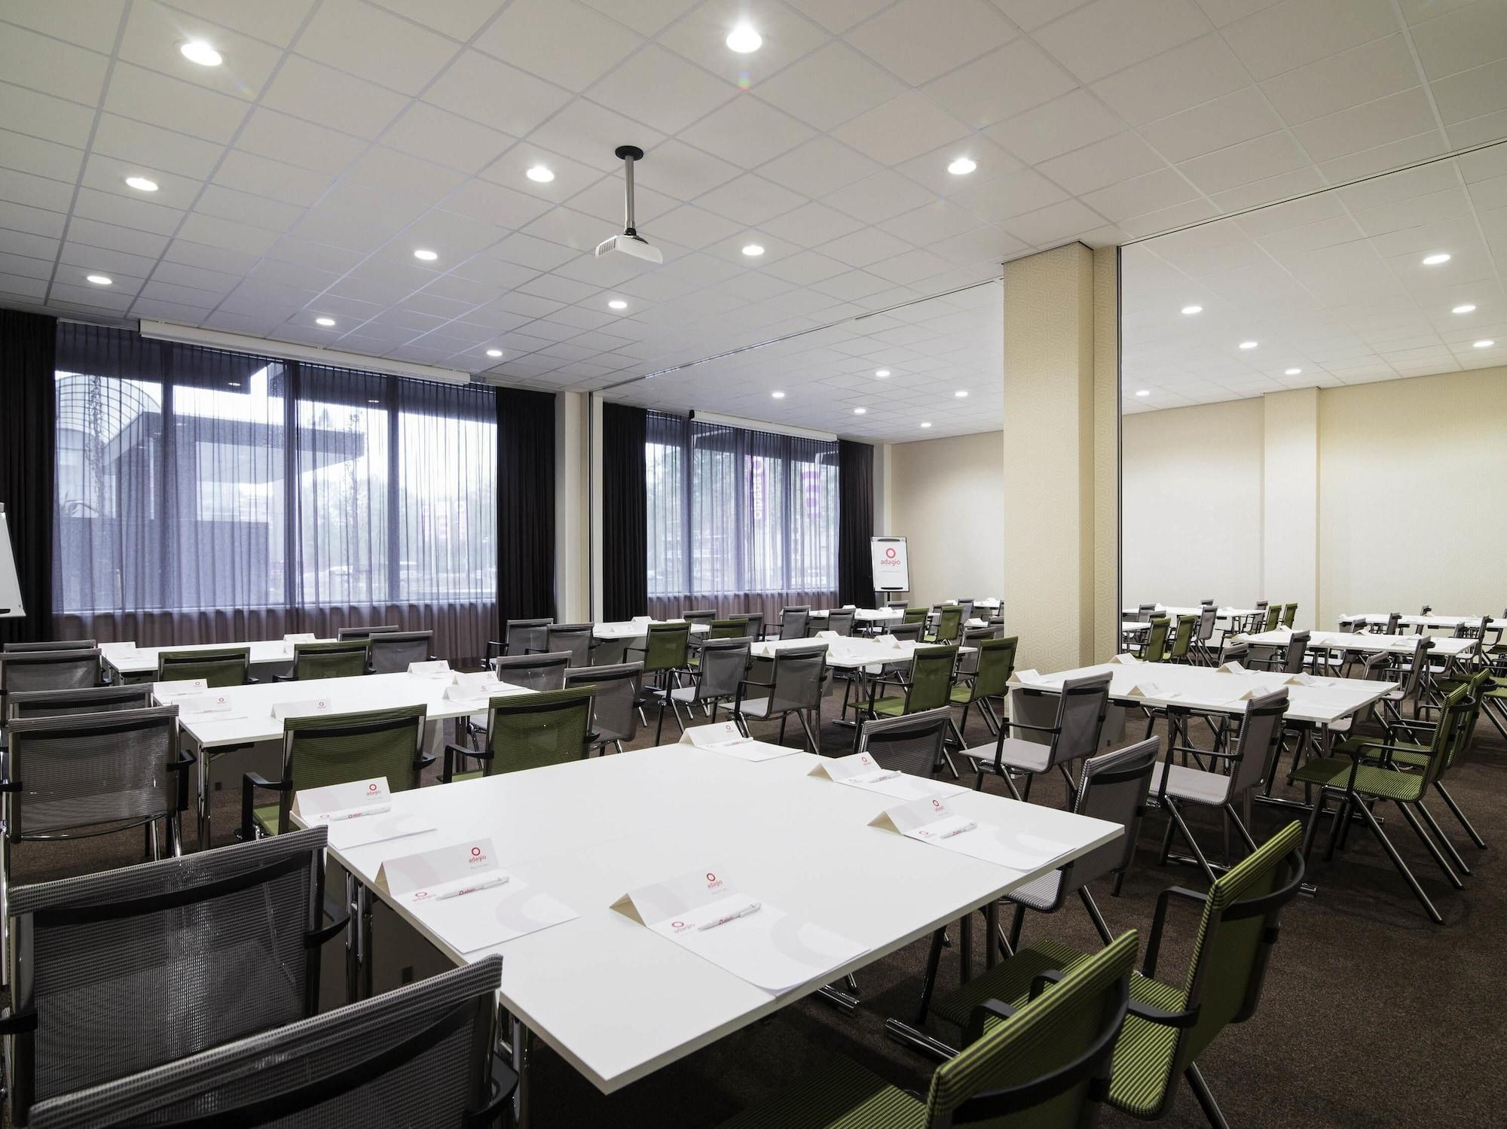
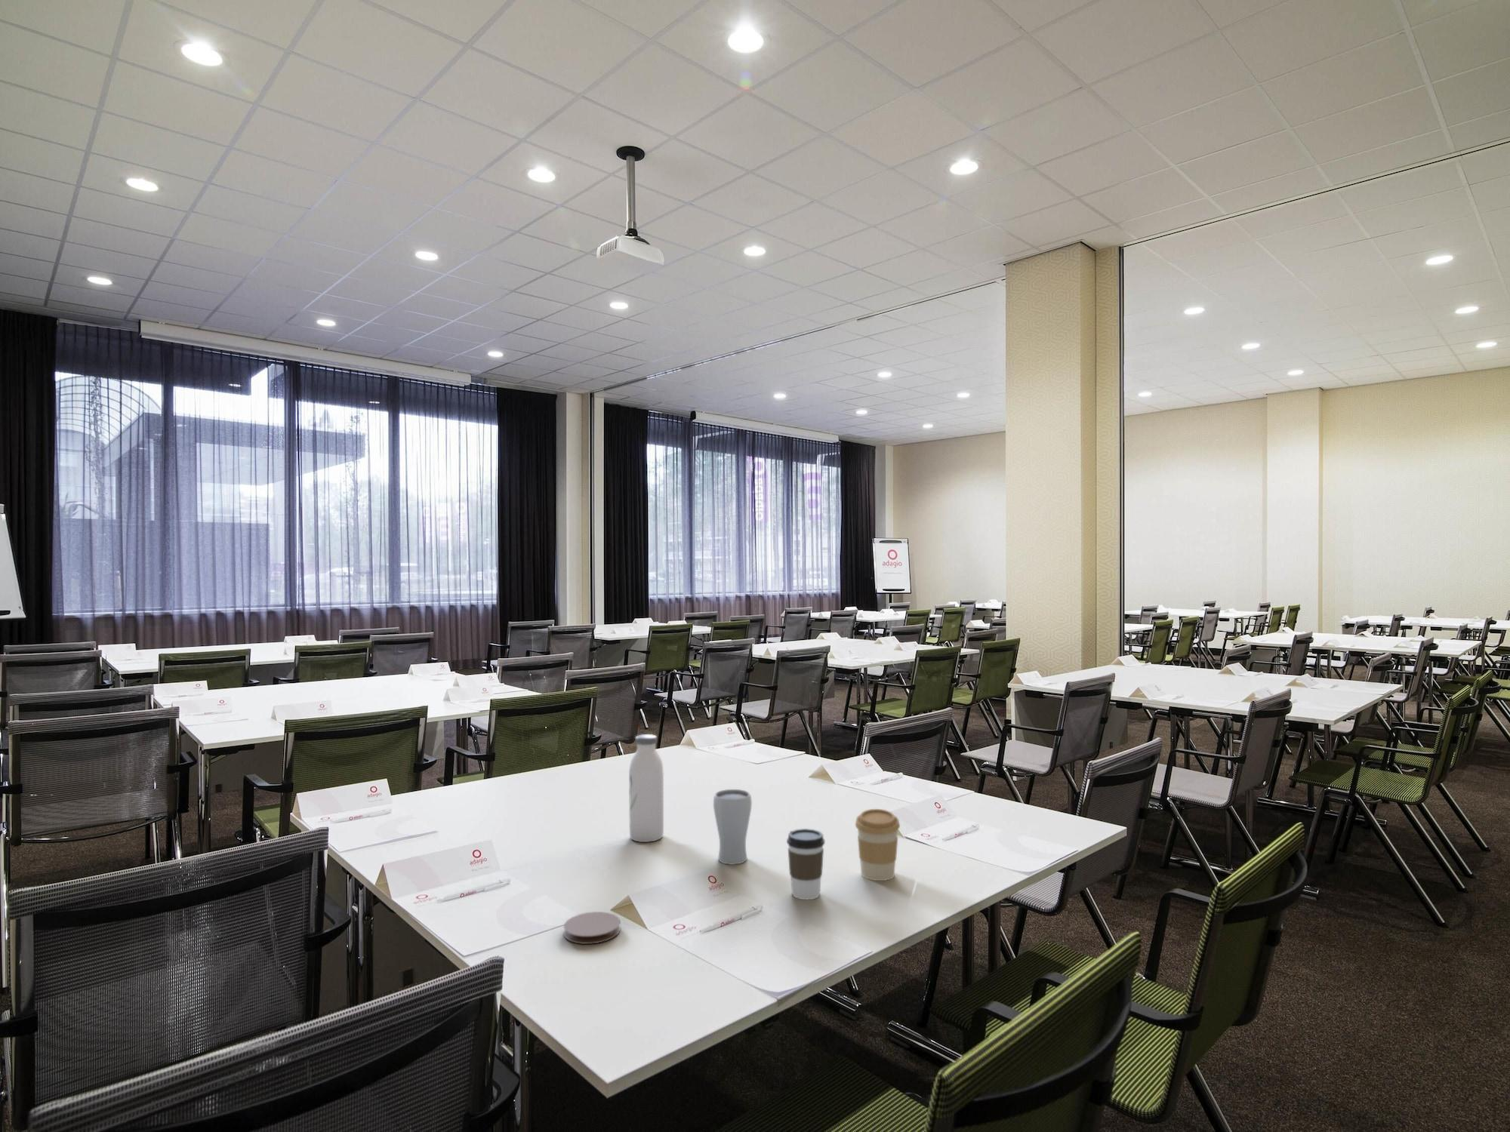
+ coaster [564,911,622,945]
+ coffee cup [786,828,825,900]
+ drinking glass [712,788,753,866]
+ coffee cup [855,809,901,881]
+ water bottle [629,734,665,843]
